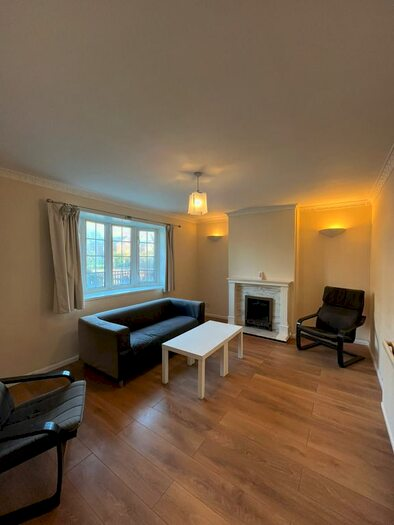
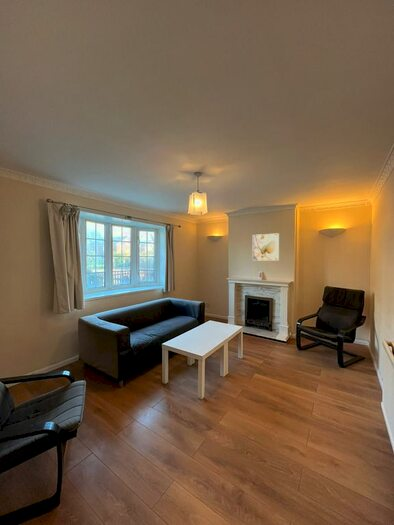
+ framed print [251,232,280,261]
